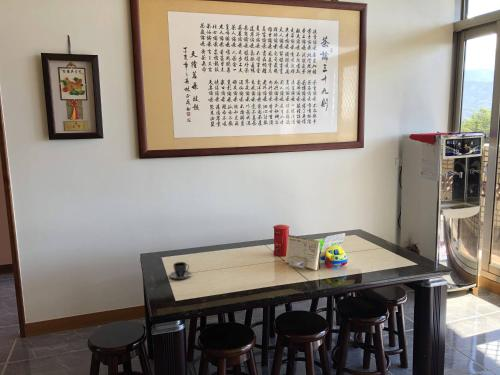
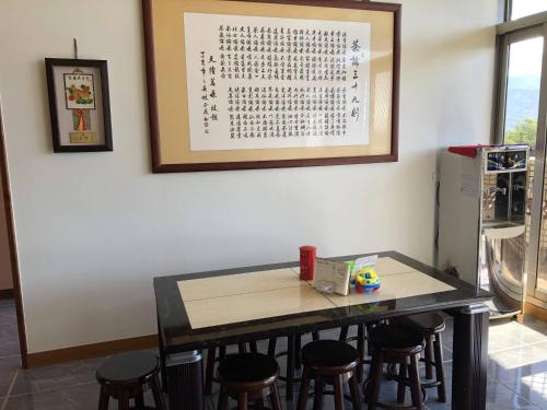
- teacup [168,261,192,280]
